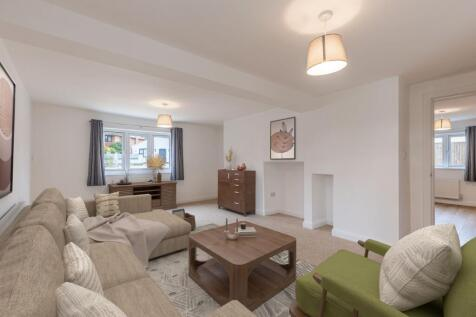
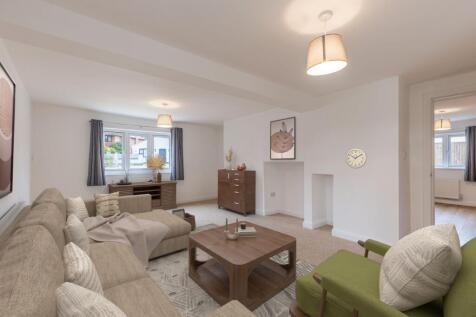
+ wall clock [344,147,368,169]
